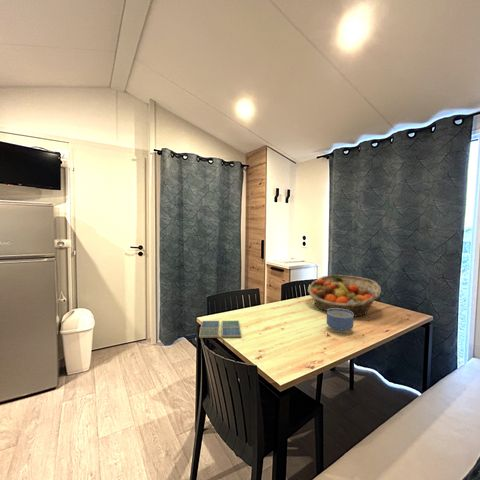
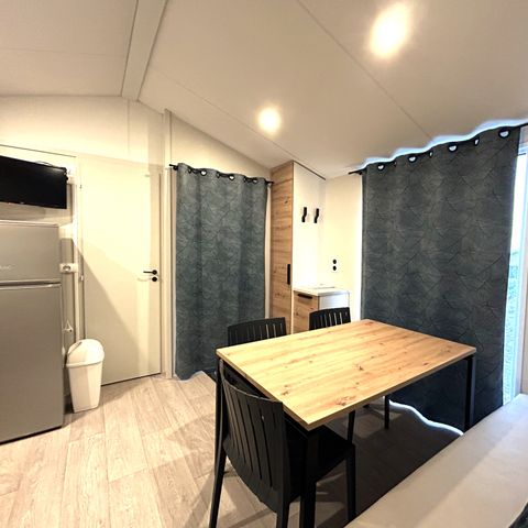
- fruit basket [307,274,382,317]
- drink coaster [198,320,242,339]
- bowl [325,309,354,334]
